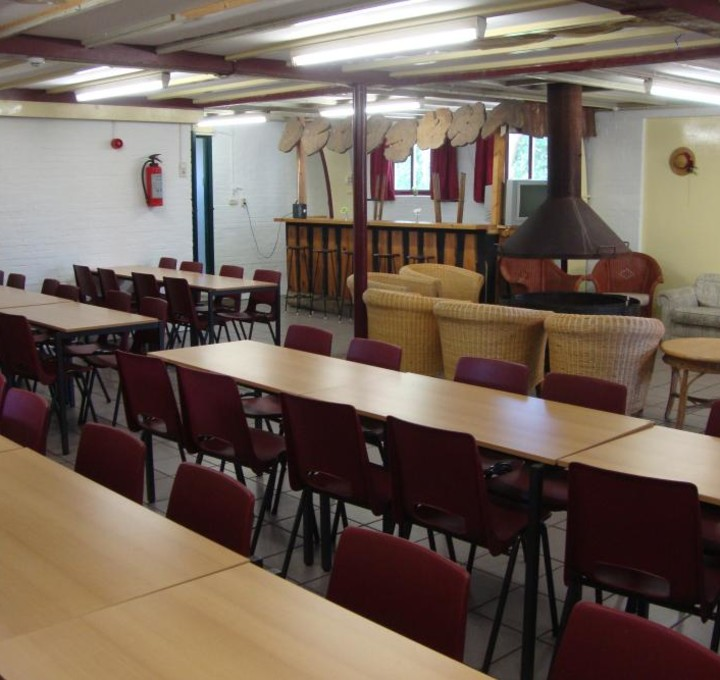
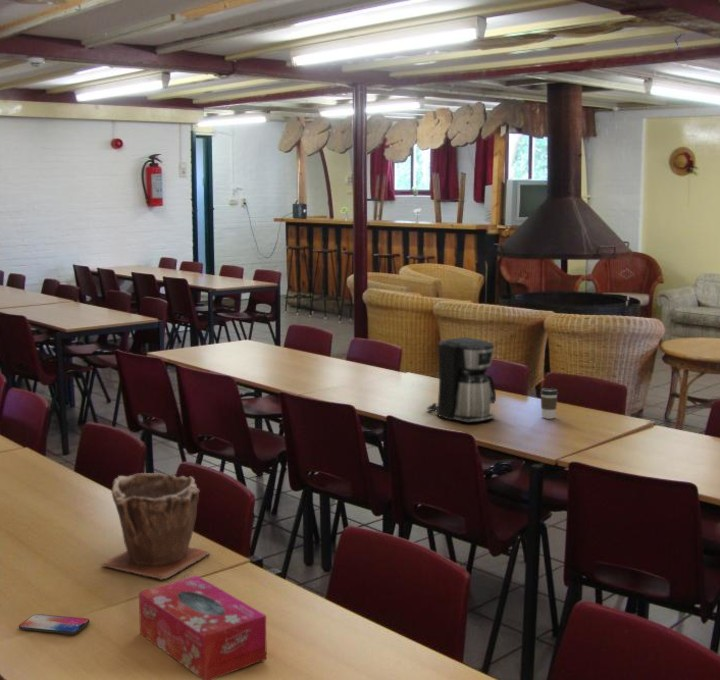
+ coffee maker [426,336,497,424]
+ smartphone [18,613,90,635]
+ tissue box [138,575,268,680]
+ coffee cup [539,387,559,420]
+ plant pot [100,472,211,581]
